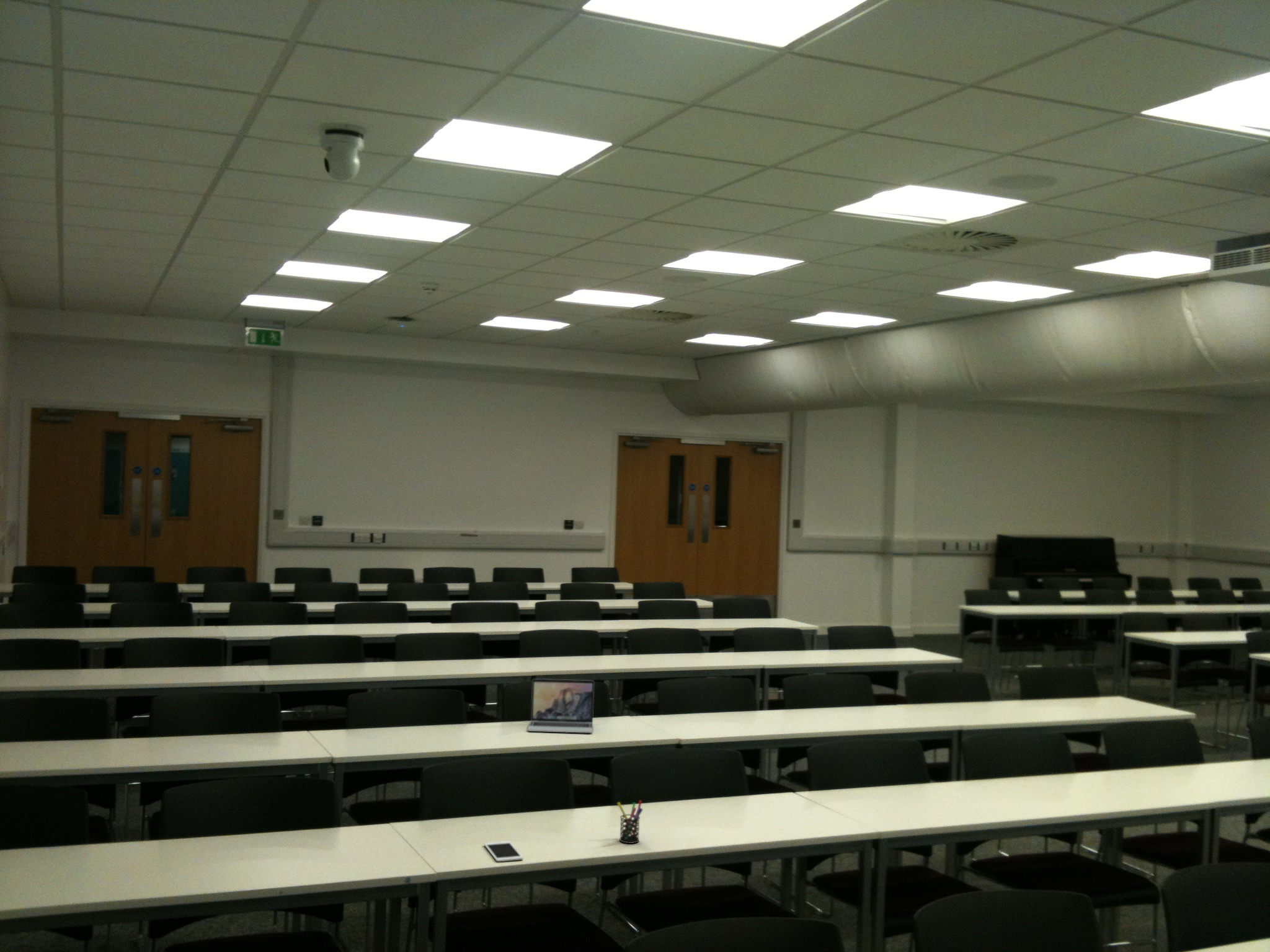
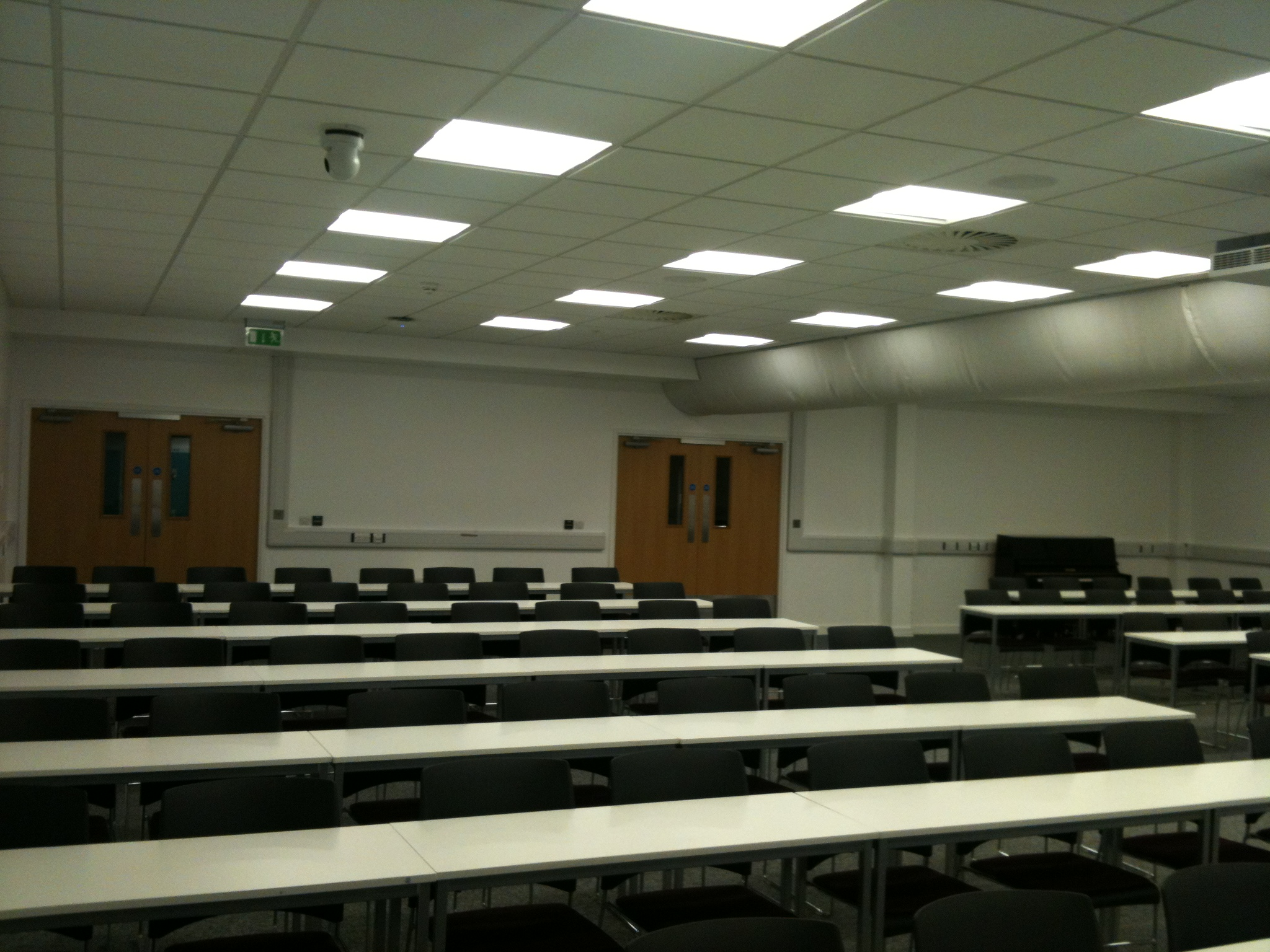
- laptop [527,678,595,733]
- pen holder [617,800,643,844]
- cell phone [484,840,524,862]
